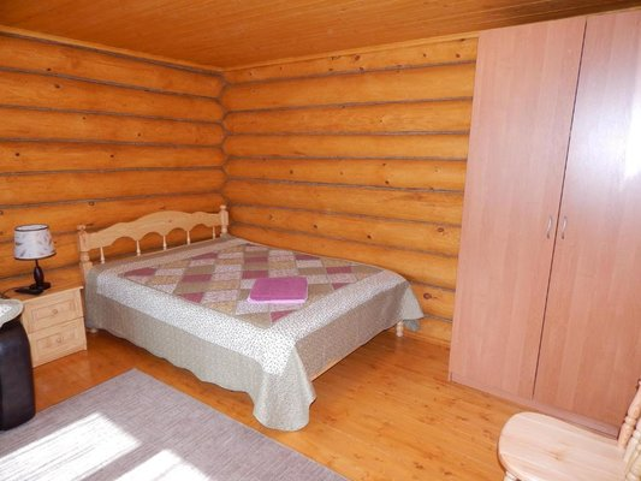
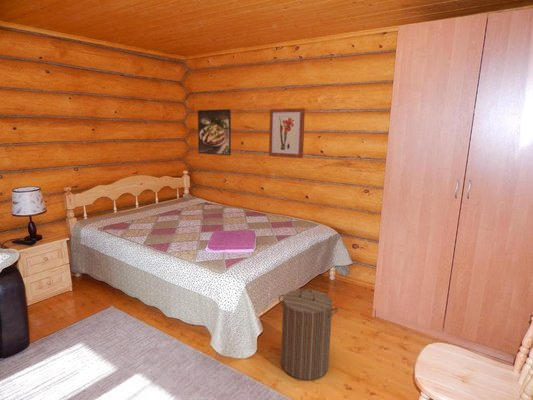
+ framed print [197,108,232,156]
+ laundry hamper [278,288,339,381]
+ wall art [268,107,306,159]
